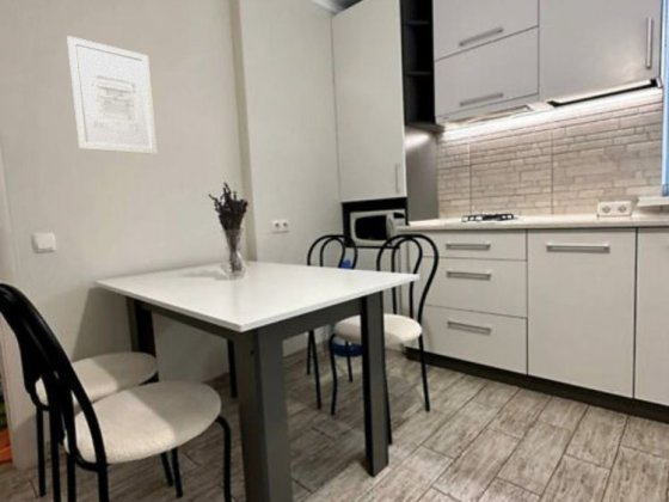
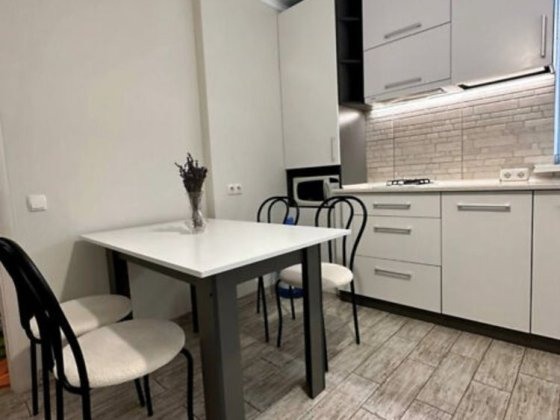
- wall art [66,35,158,155]
